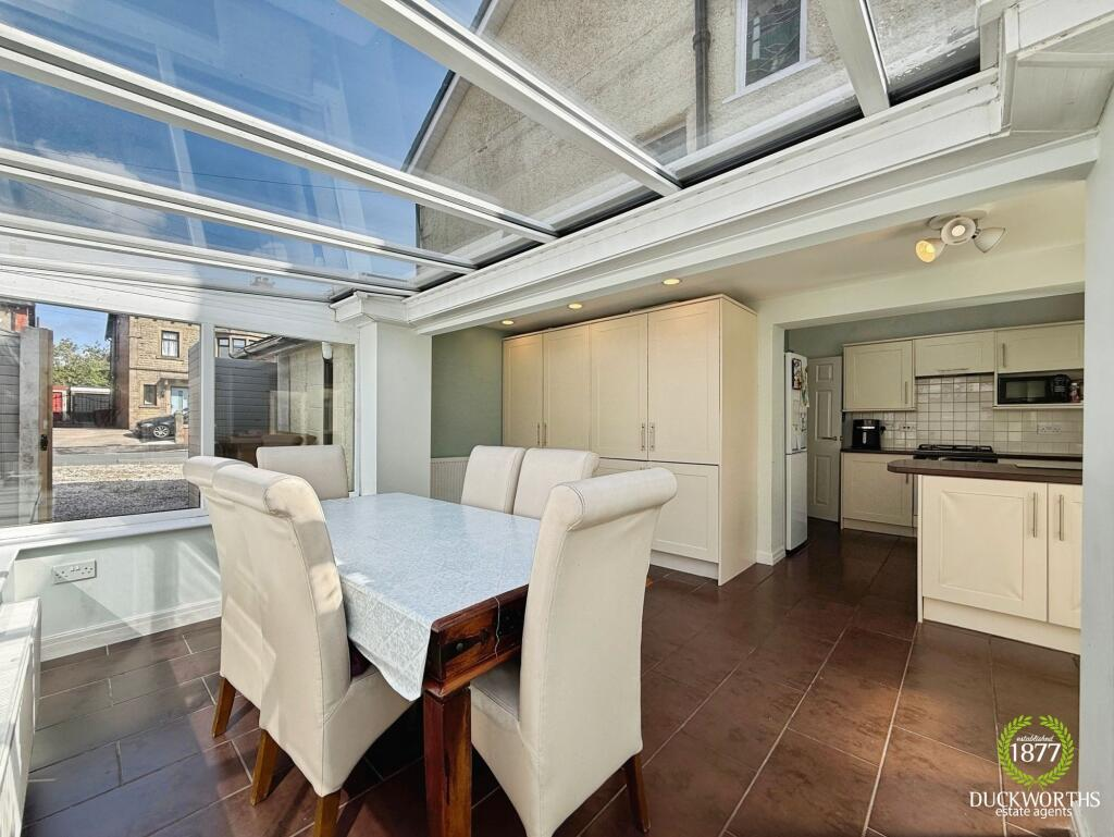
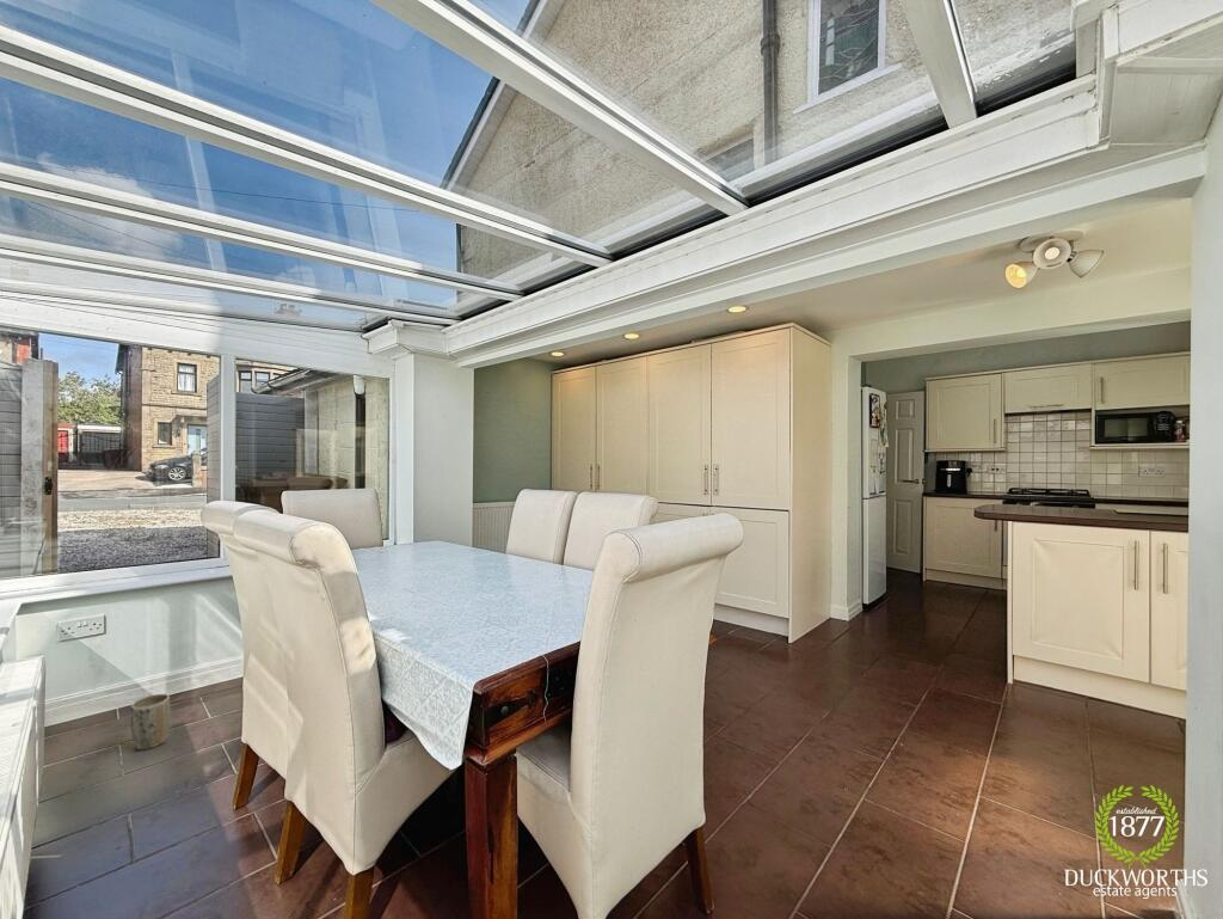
+ plant pot [129,693,172,750]
